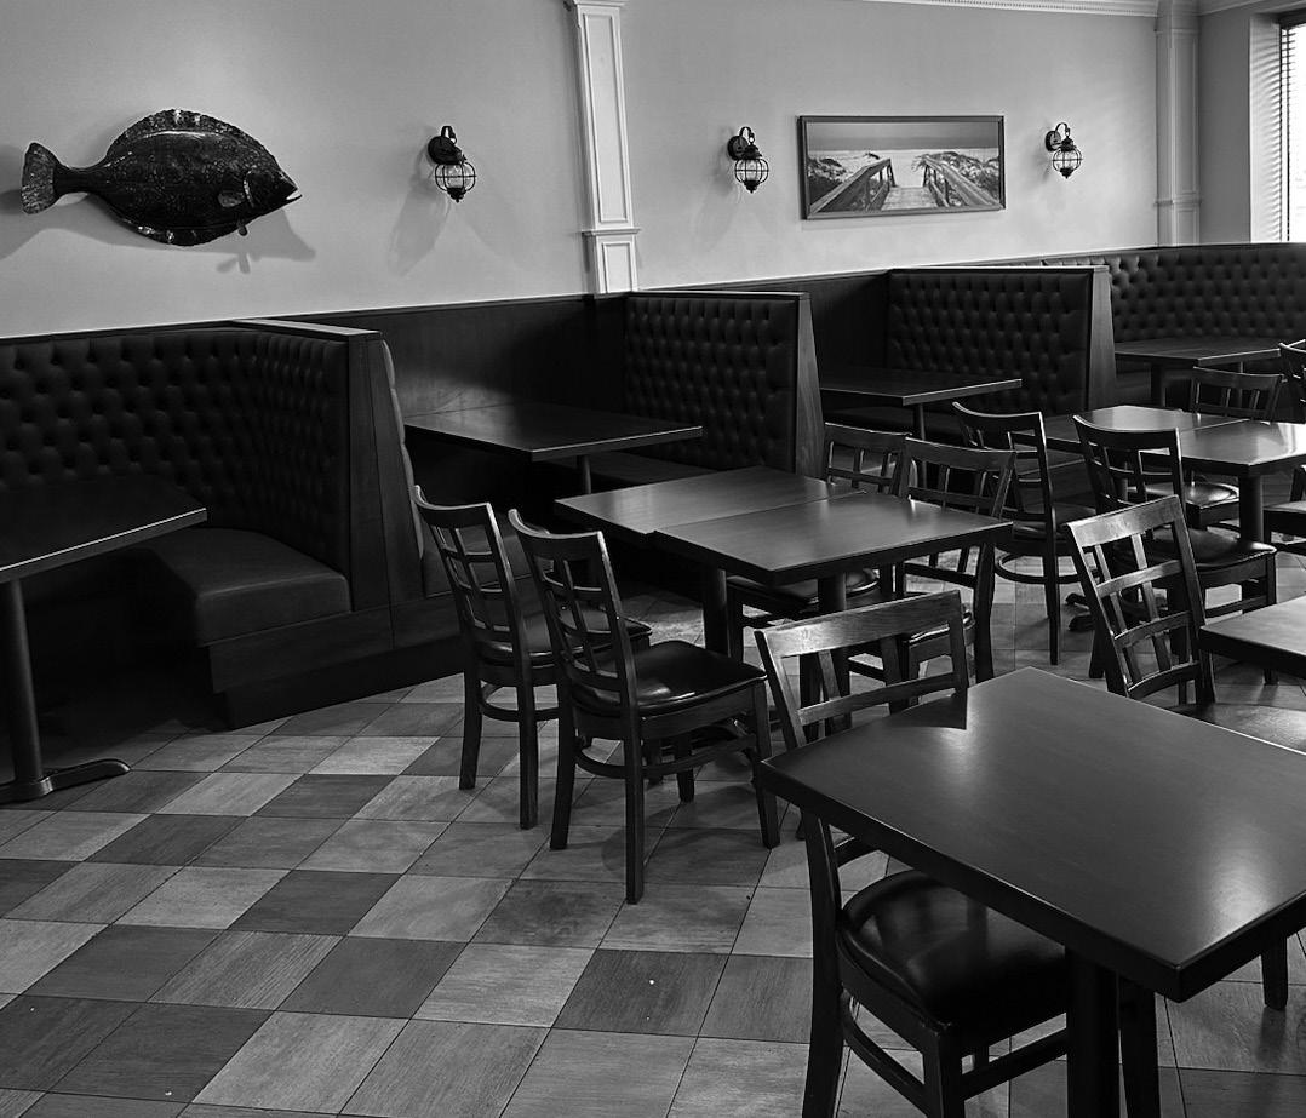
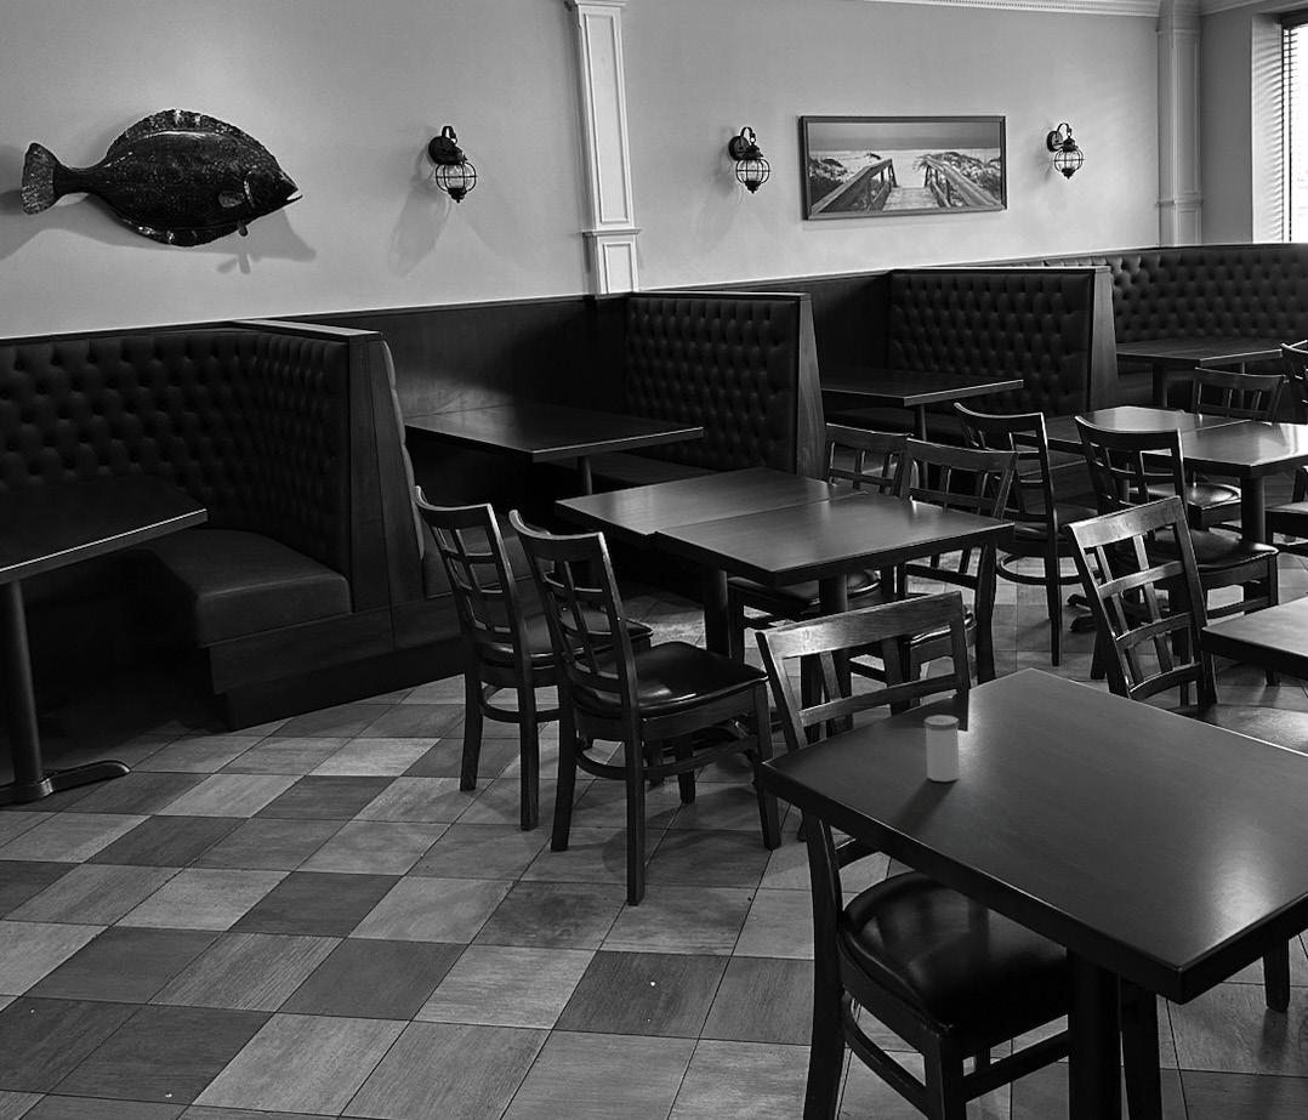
+ salt shaker [923,713,960,783]
